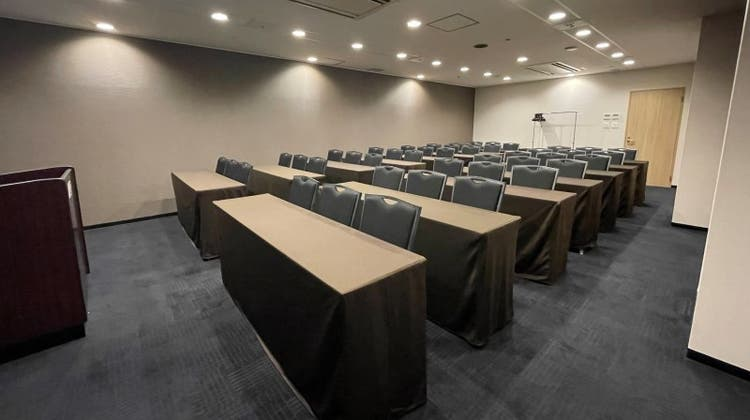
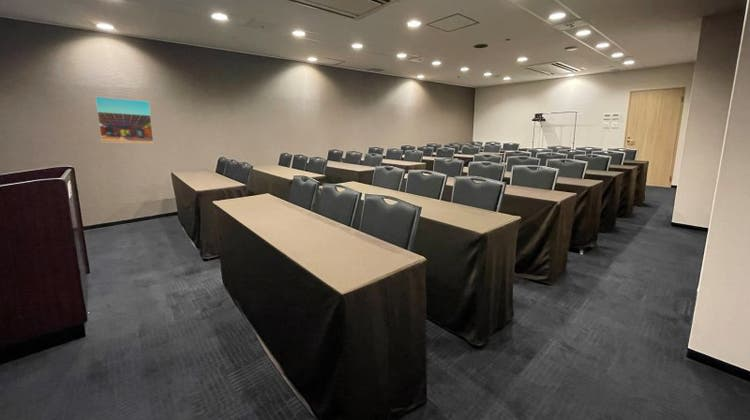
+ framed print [94,96,155,144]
